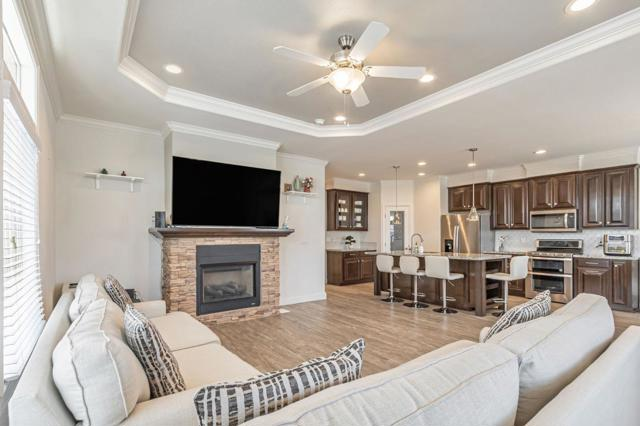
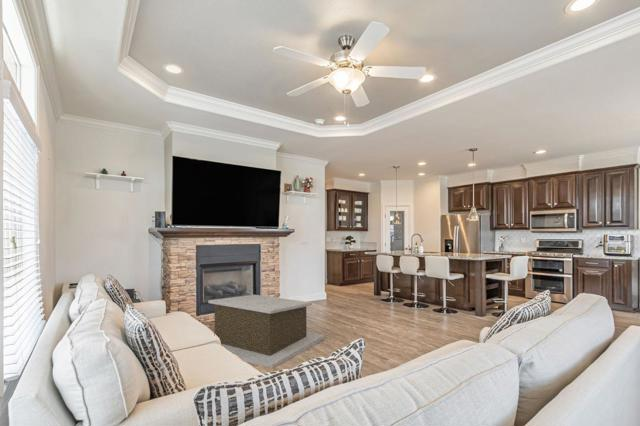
+ coffee table [207,294,326,369]
